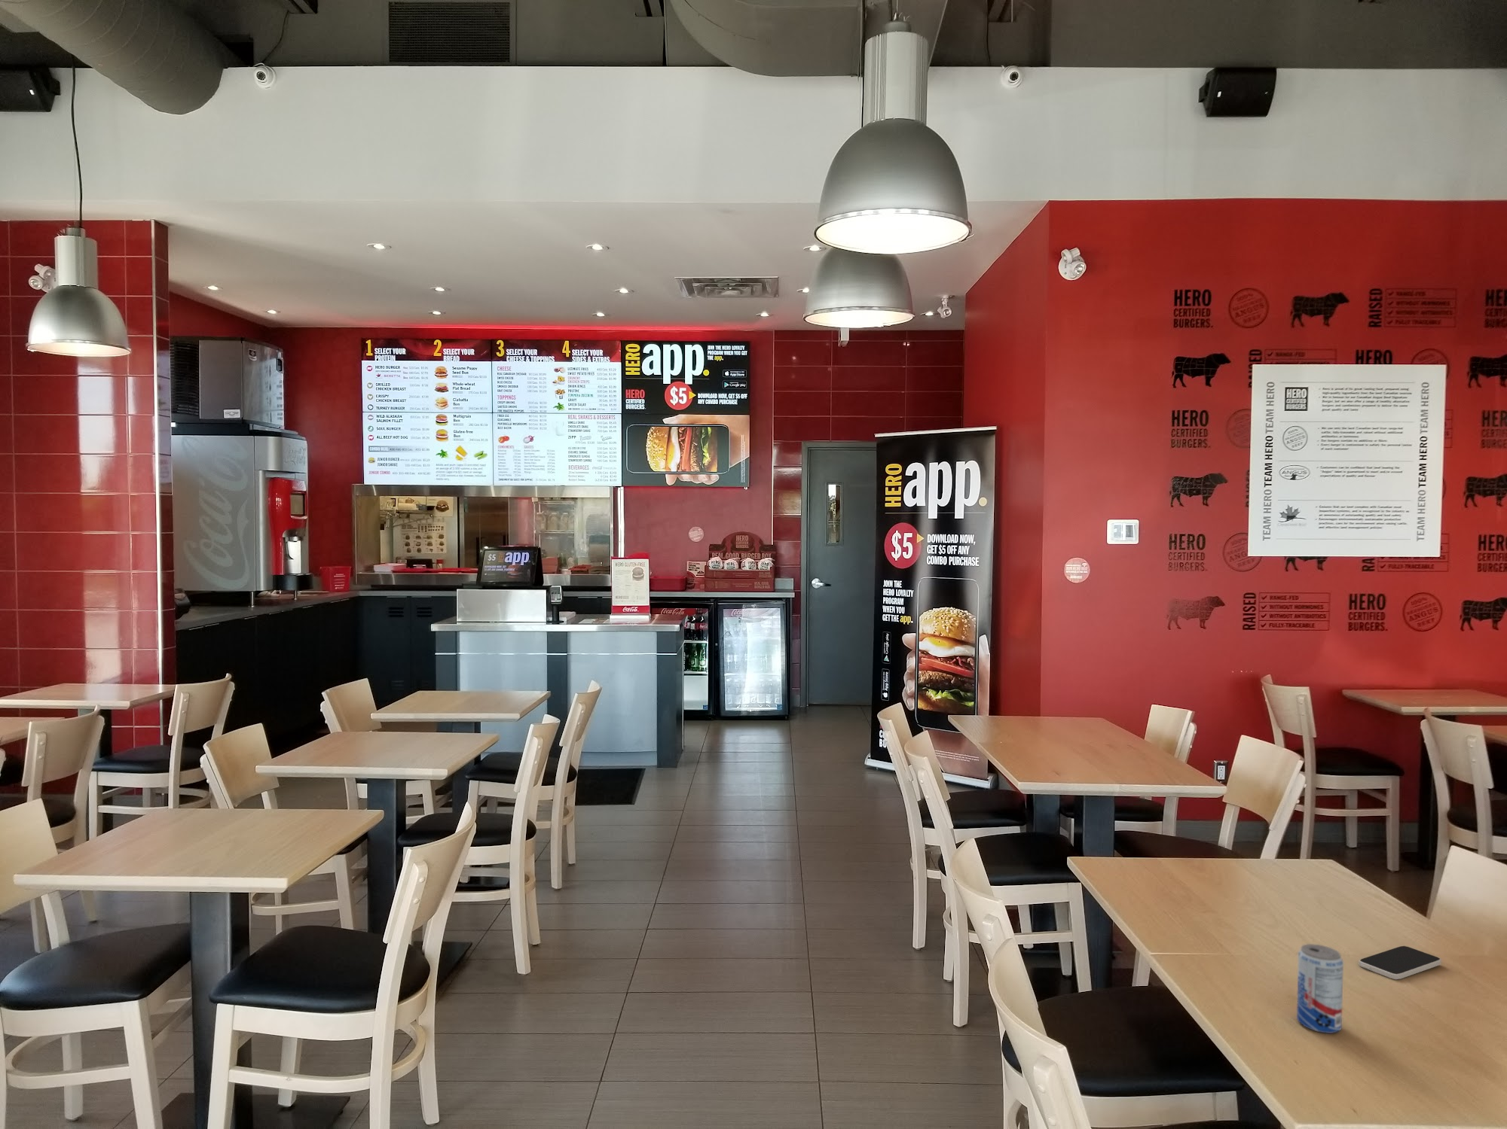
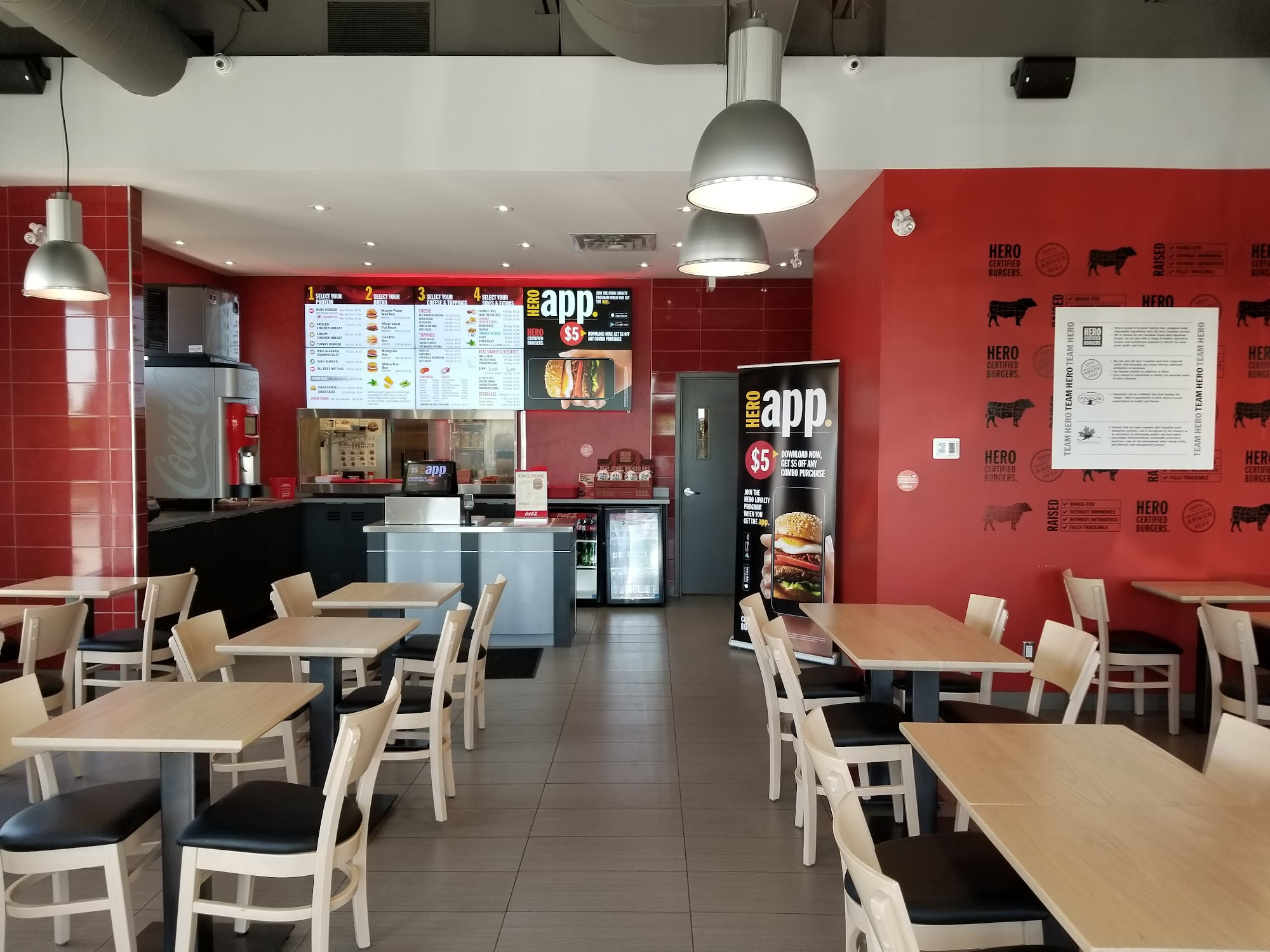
- beverage can [1296,943,1344,1034]
- smartphone [1357,945,1442,980]
